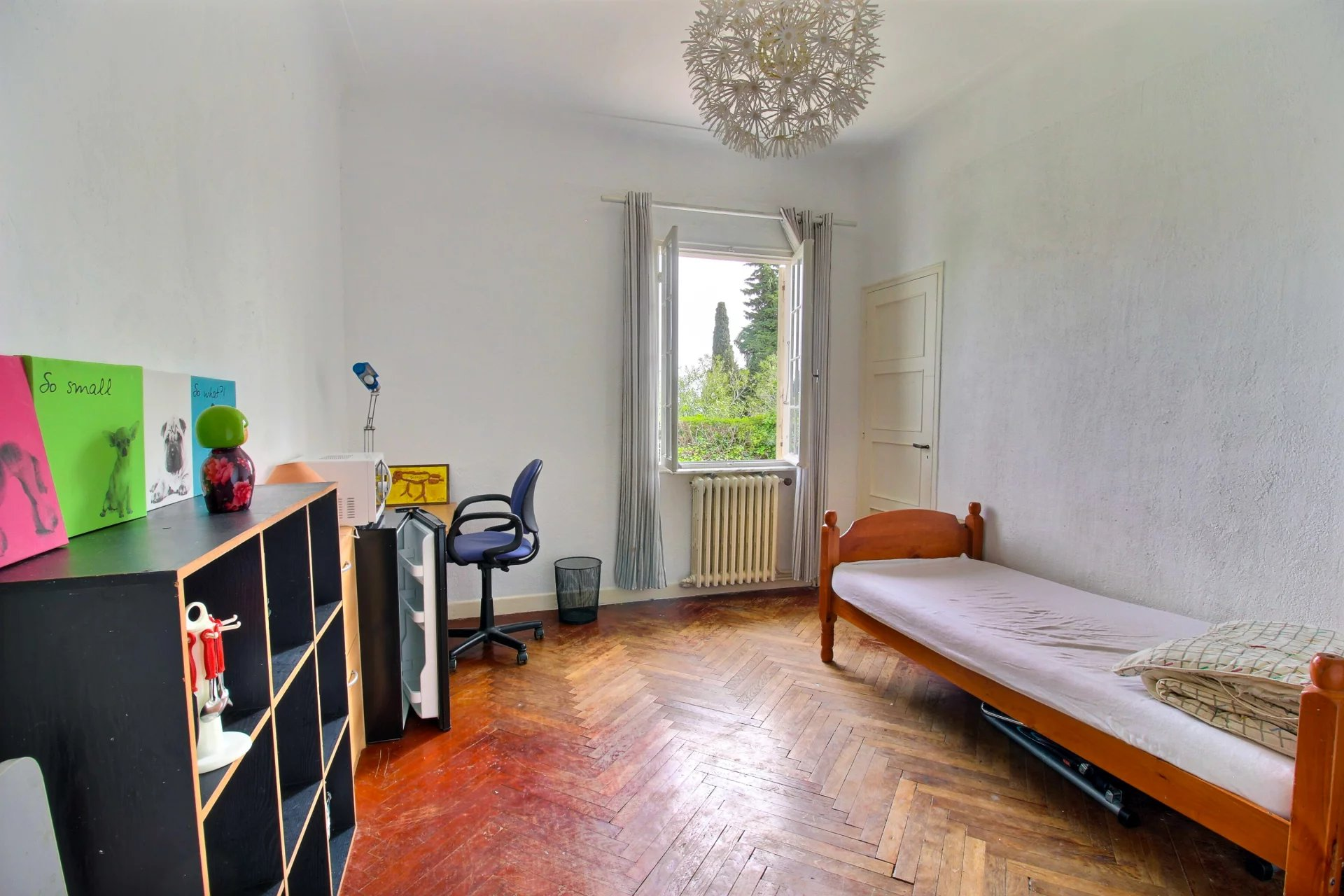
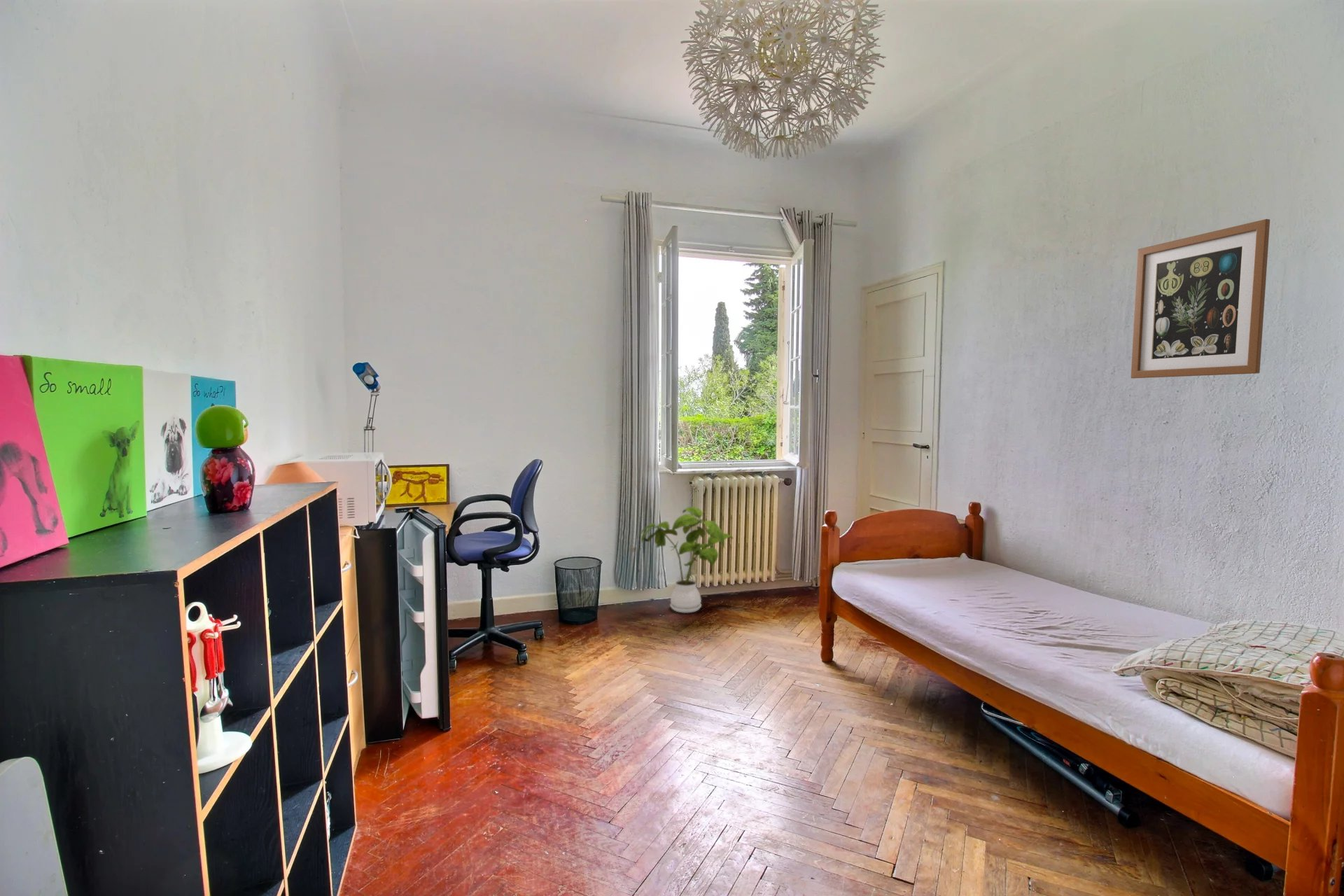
+ house plant [637,506,734,613]
+ wall art [1131,218,1271,379]
